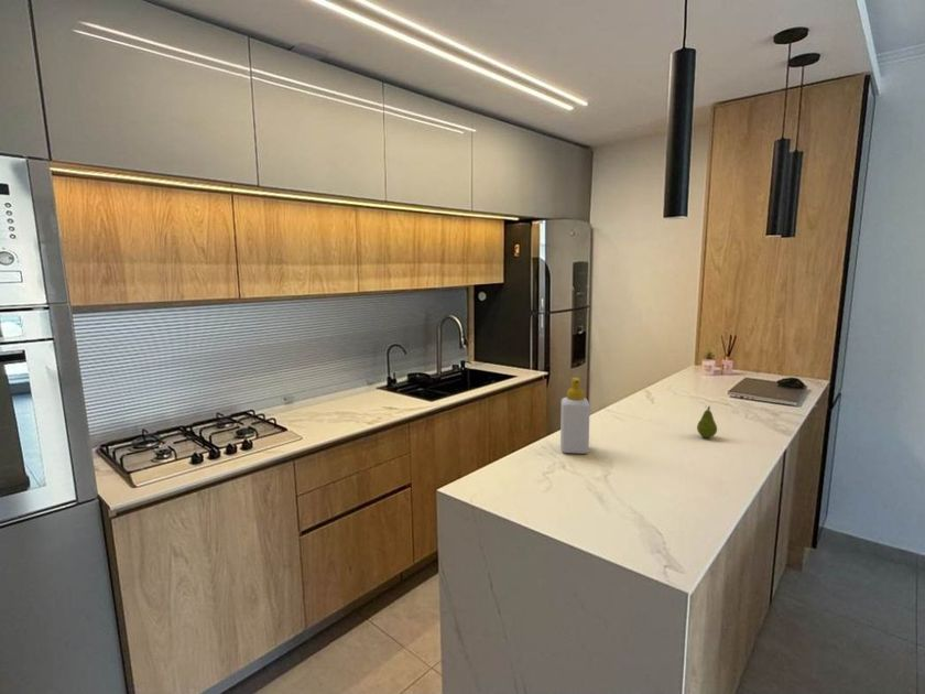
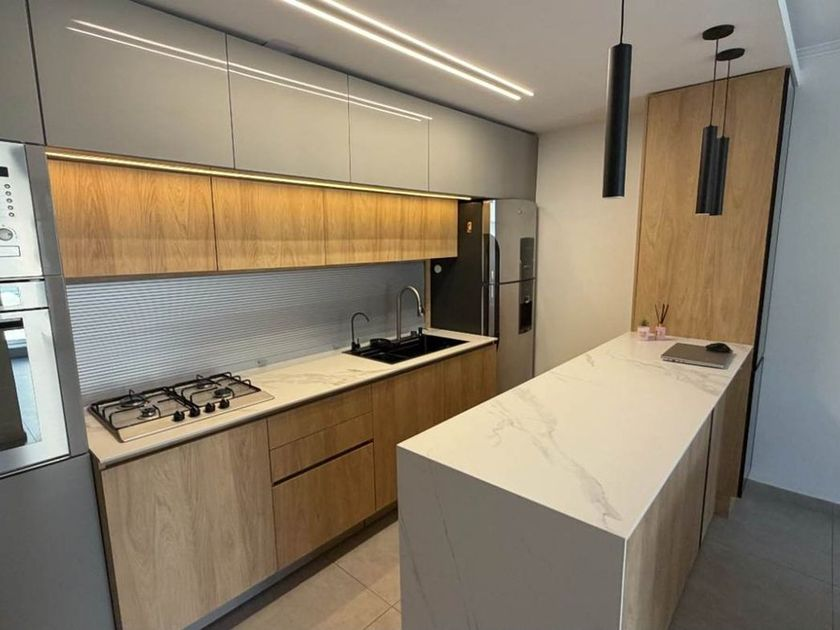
- soap bottle [559,377,591,455]
- fruit [696,405,718,438]
